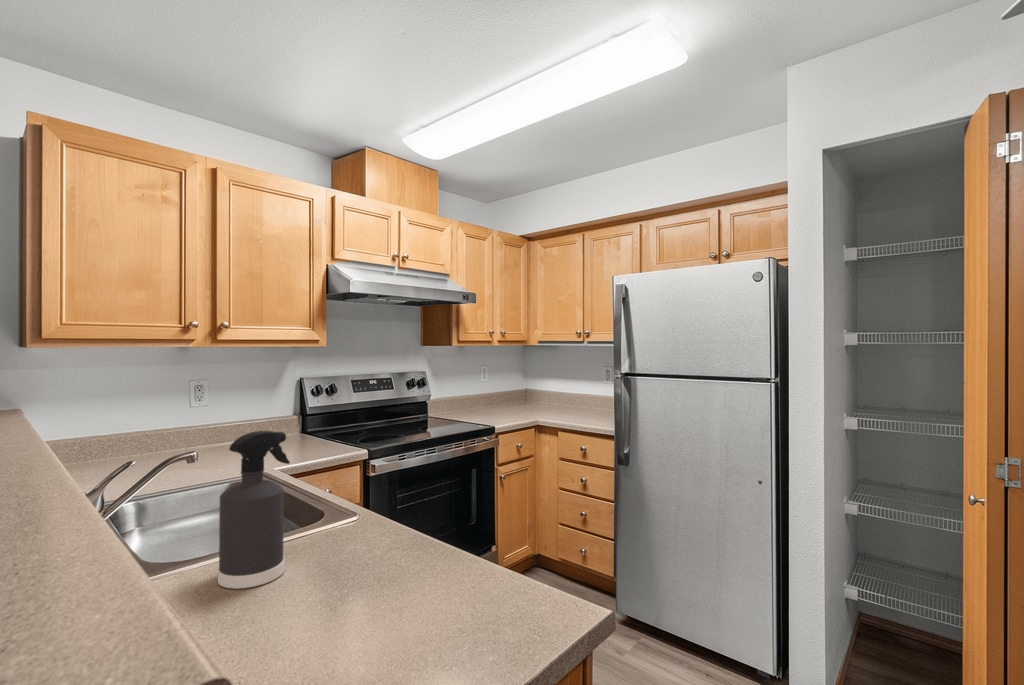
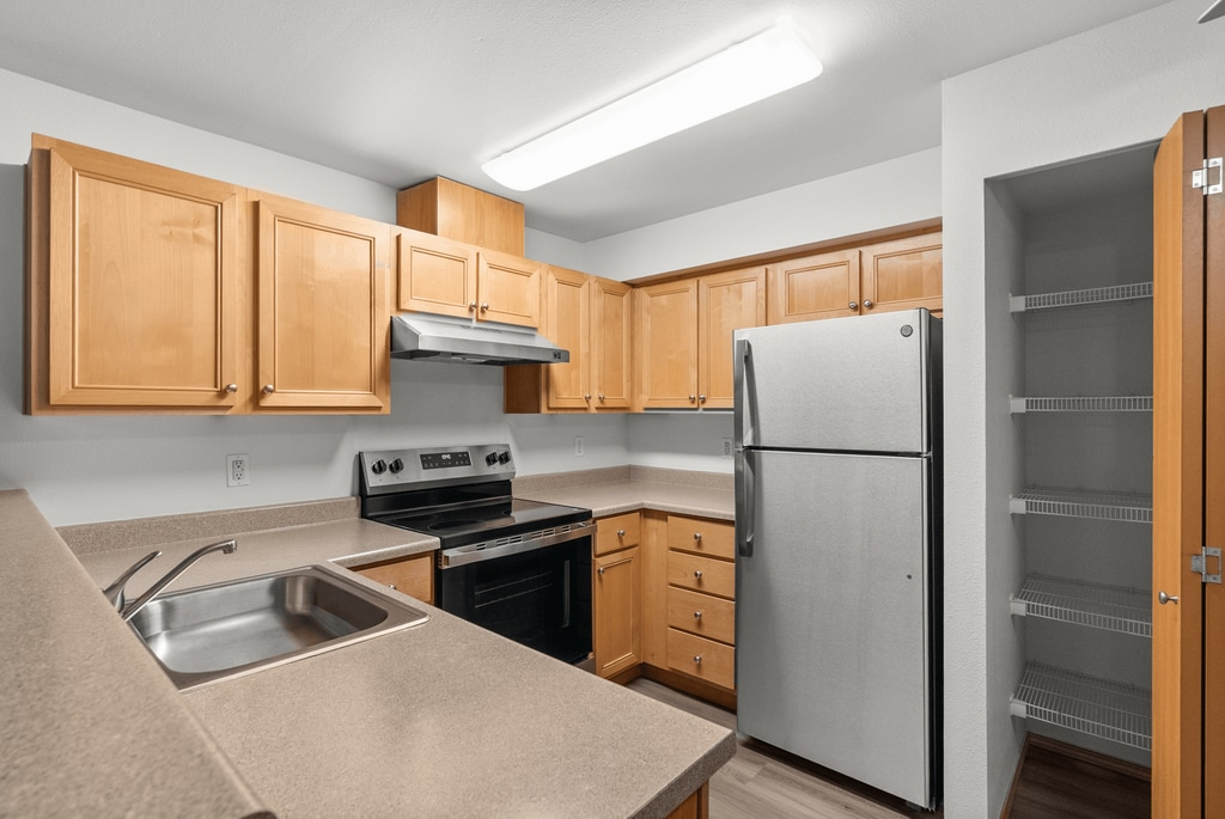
- spray bottle [217,430,291,590]
